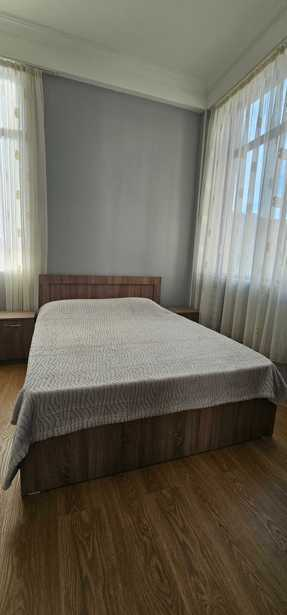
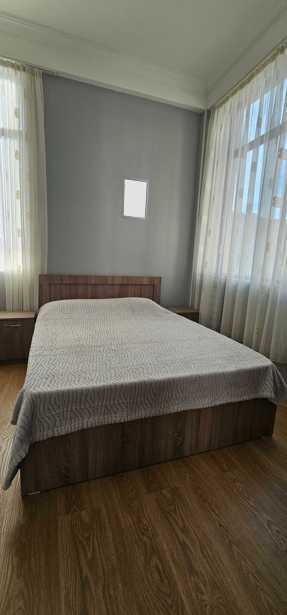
+ wall art [120,175,150,221]
